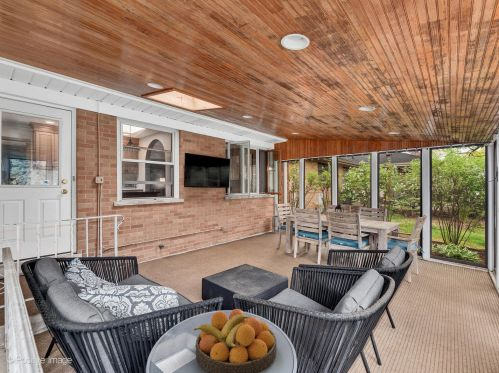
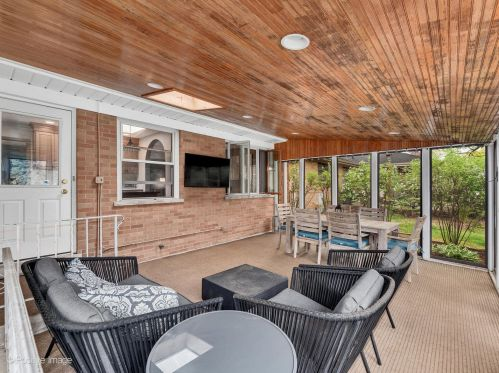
- fruit bowl [193,308,277,373]
